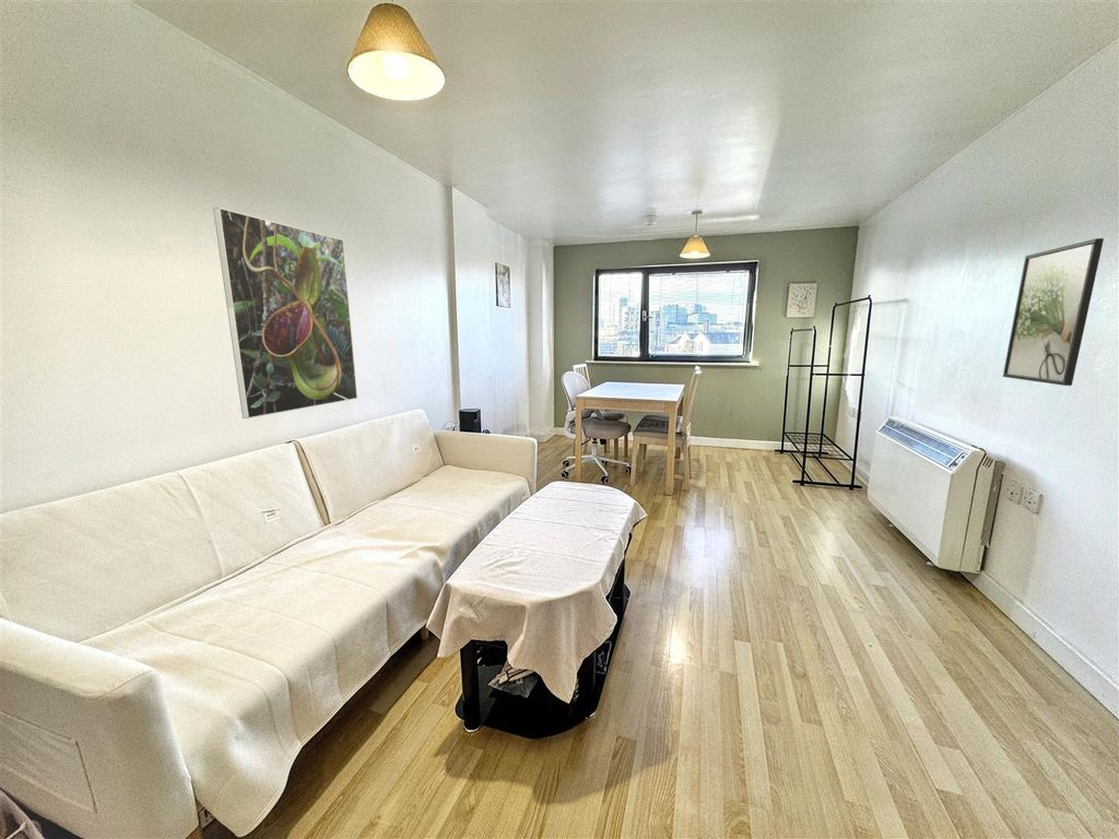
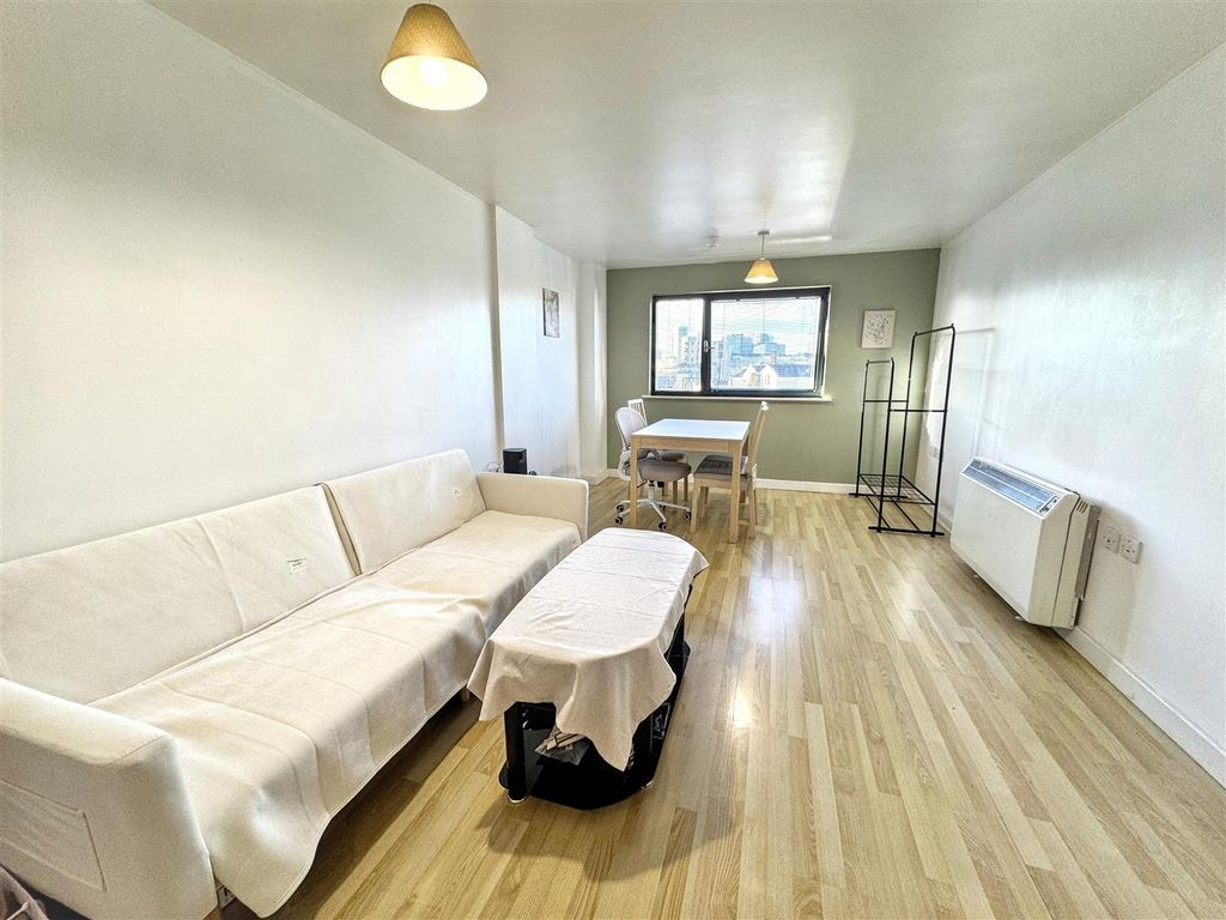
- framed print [212,206,358,420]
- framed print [1002,237,1105,387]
